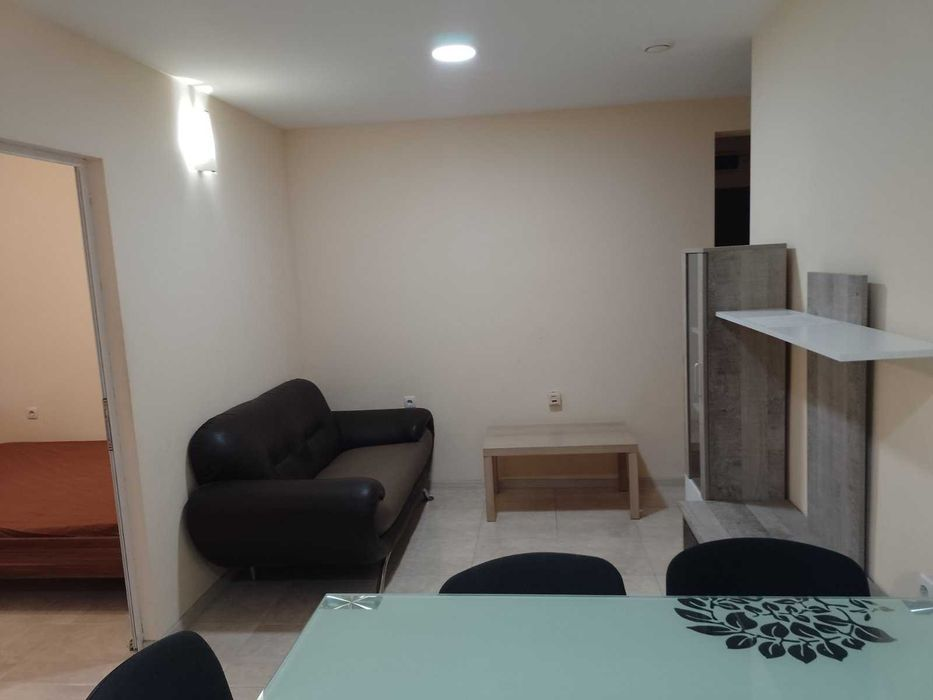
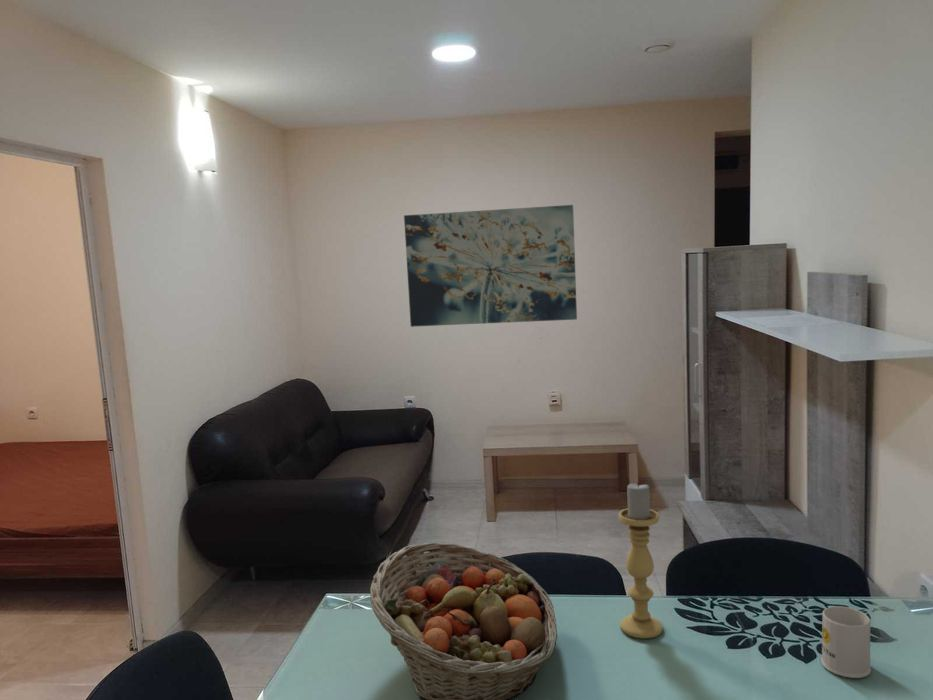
+ fruit basket [369,542,558,700]
+ mug [820,605,872,679]
+ wall art [403,204,578,328]
+ candle holder [618,481,664,640]
